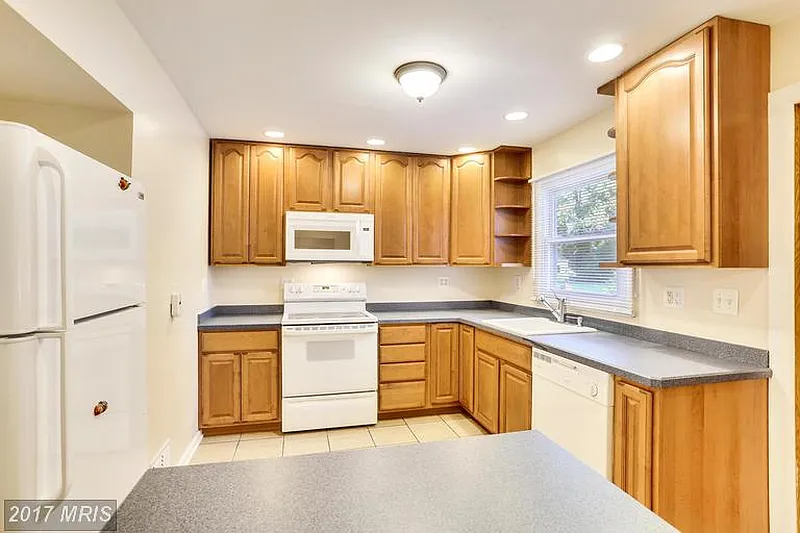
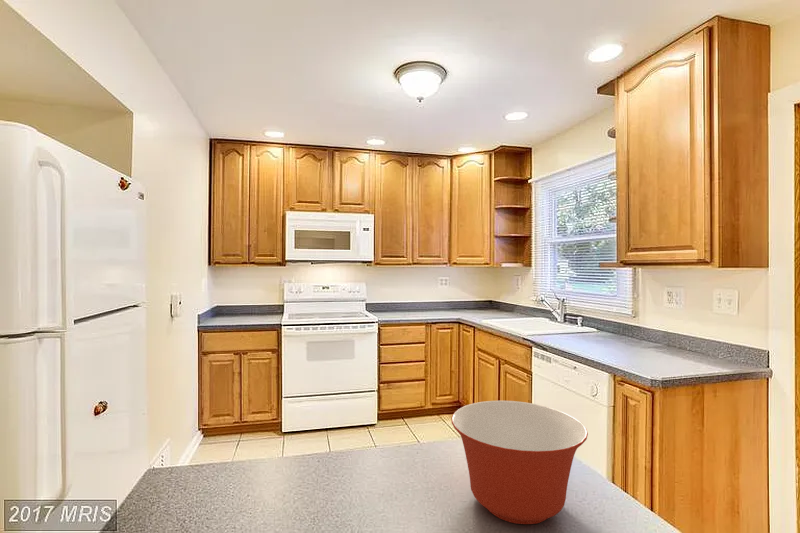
+ mixing bowl [450,400,589,525]
